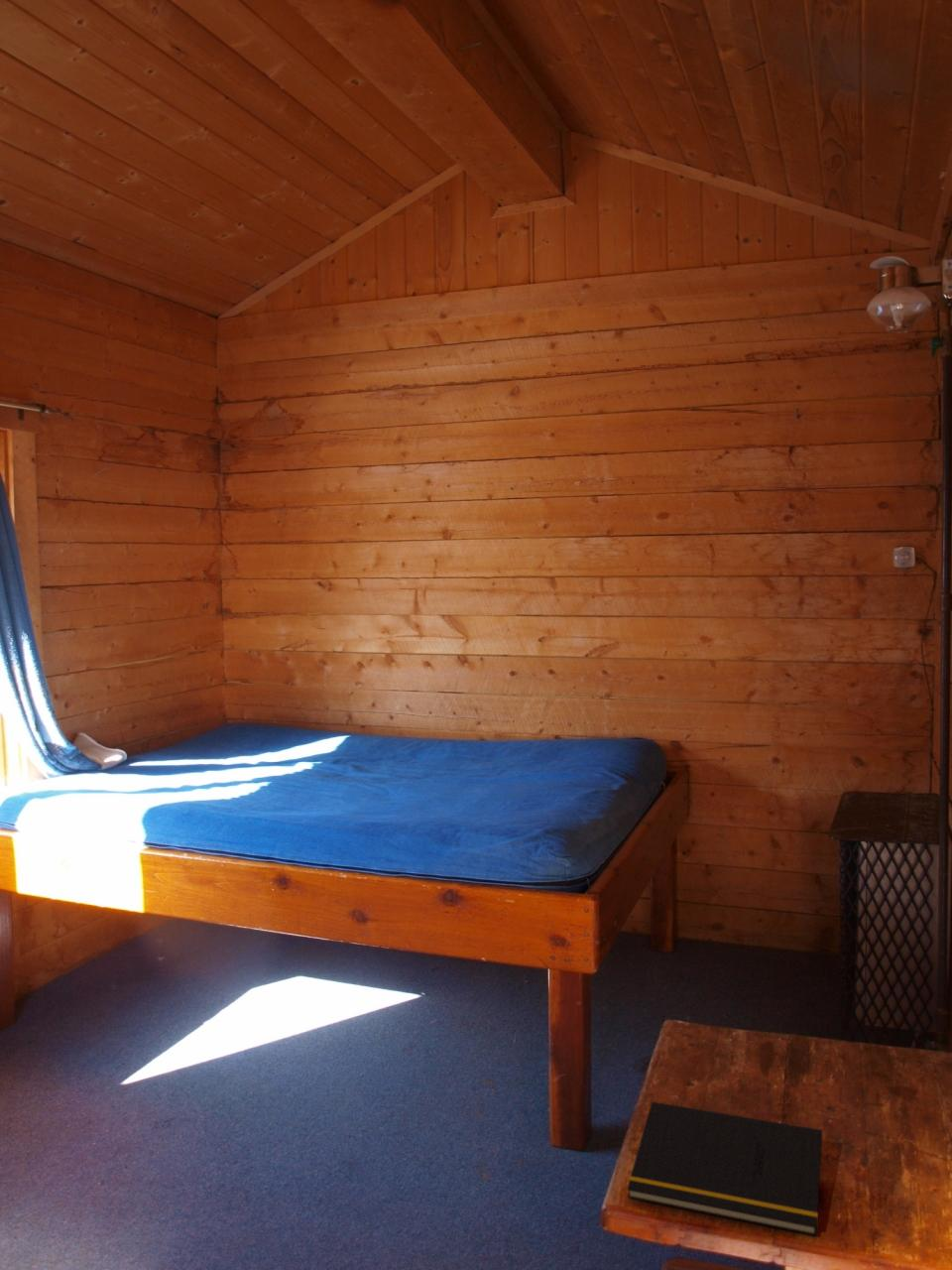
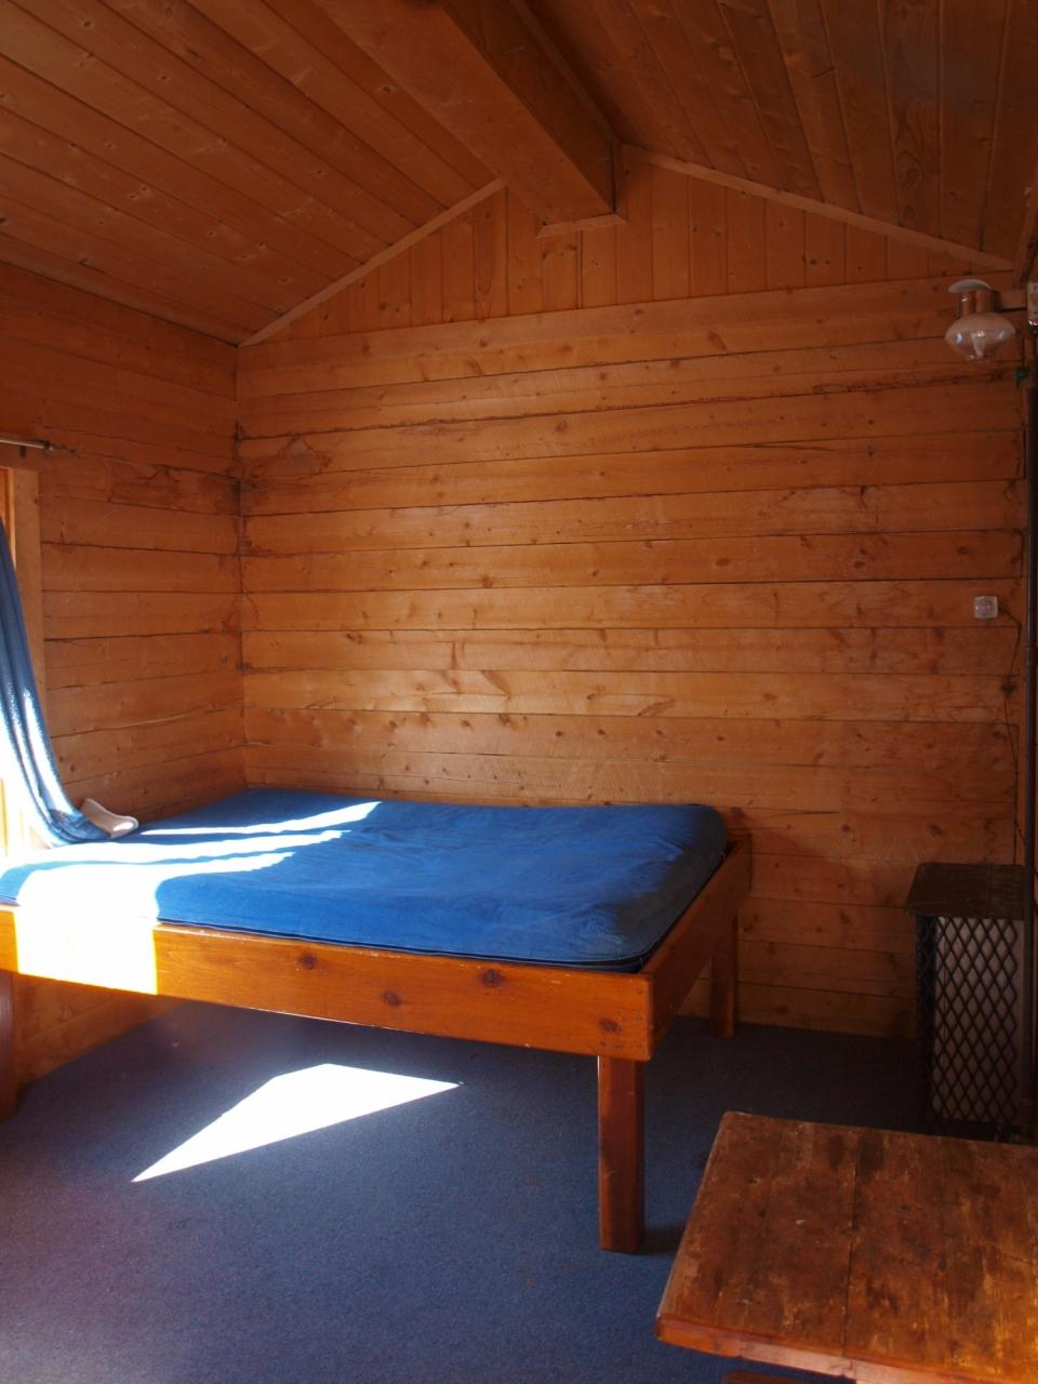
- notepad [626,1100,823,1237]
